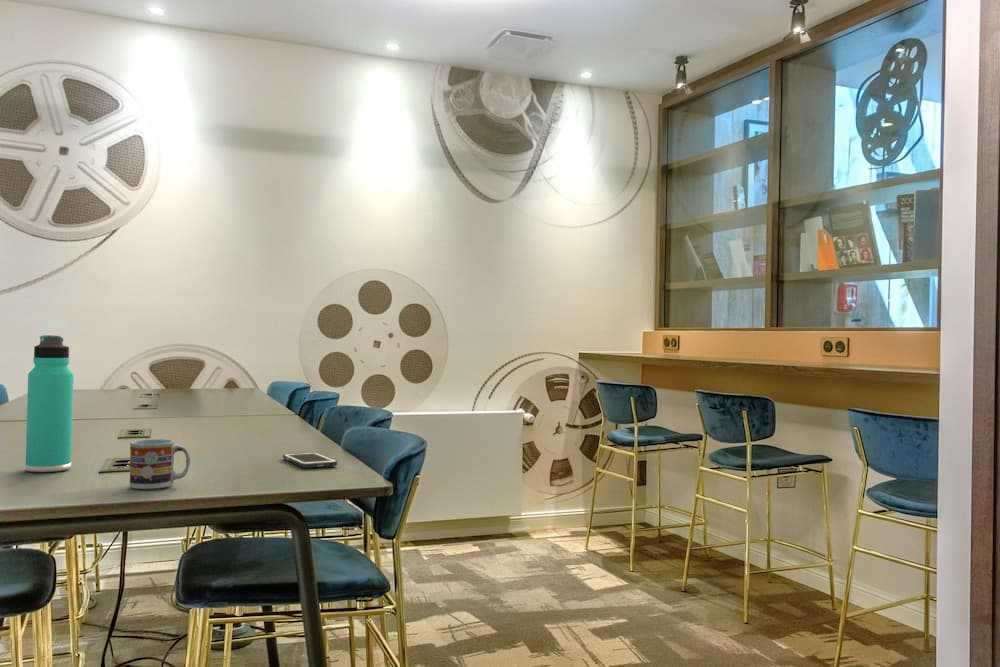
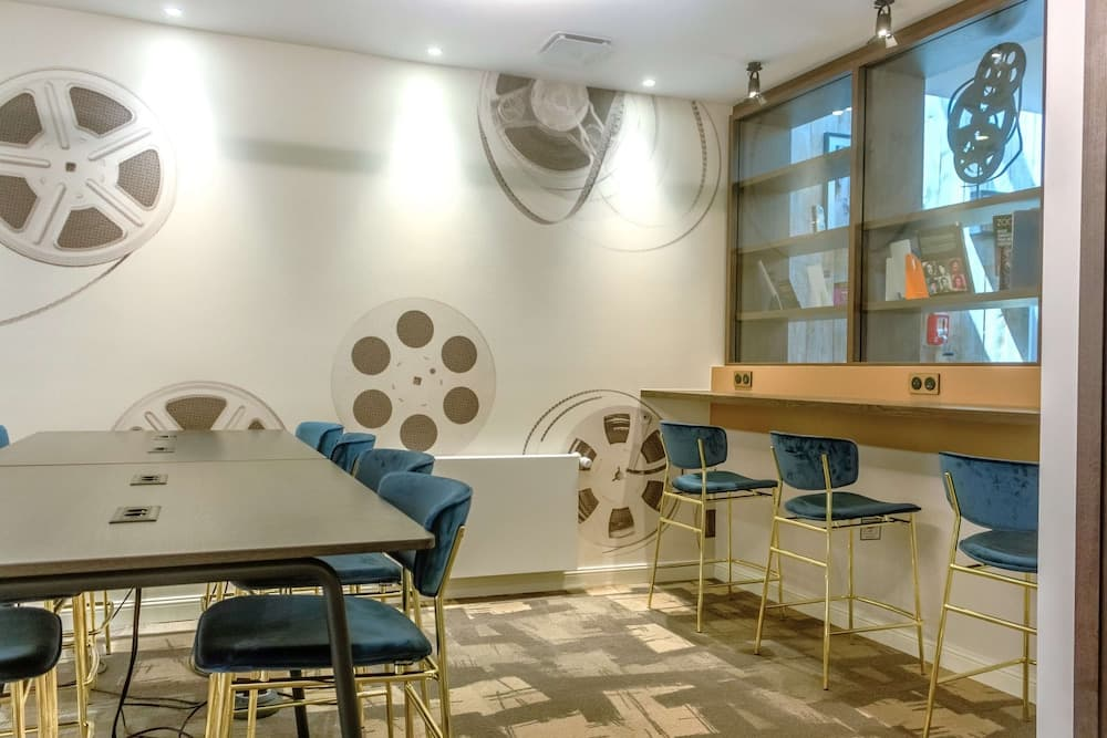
- cell phone [282,451,338,469]
- thermos bottle [24,334,75,473]
- cup [129,438,191,490]
